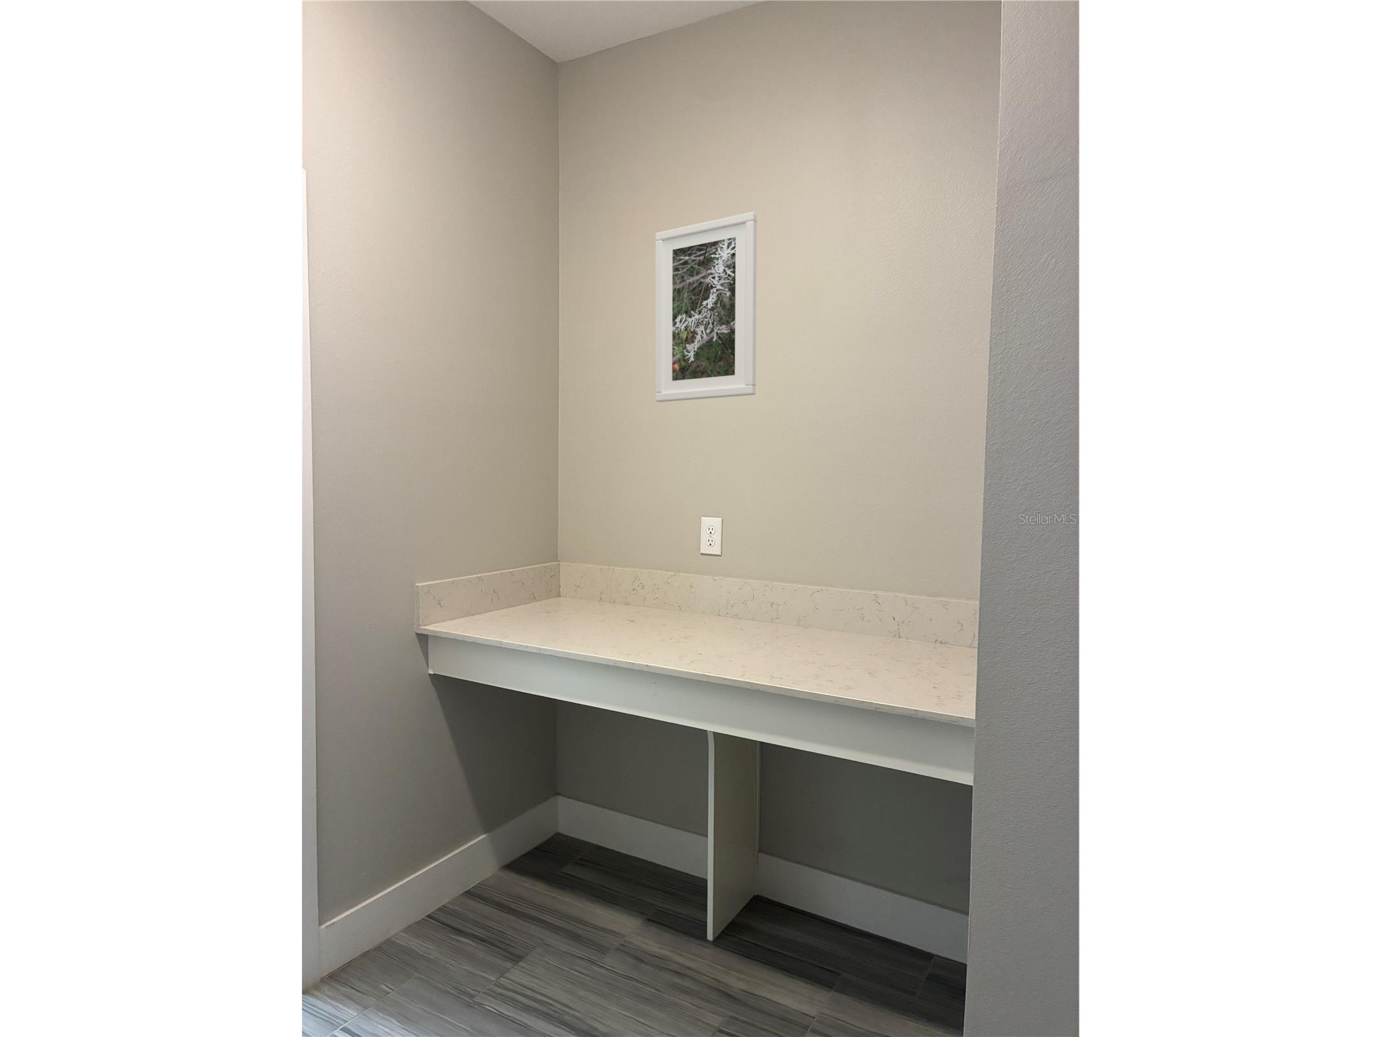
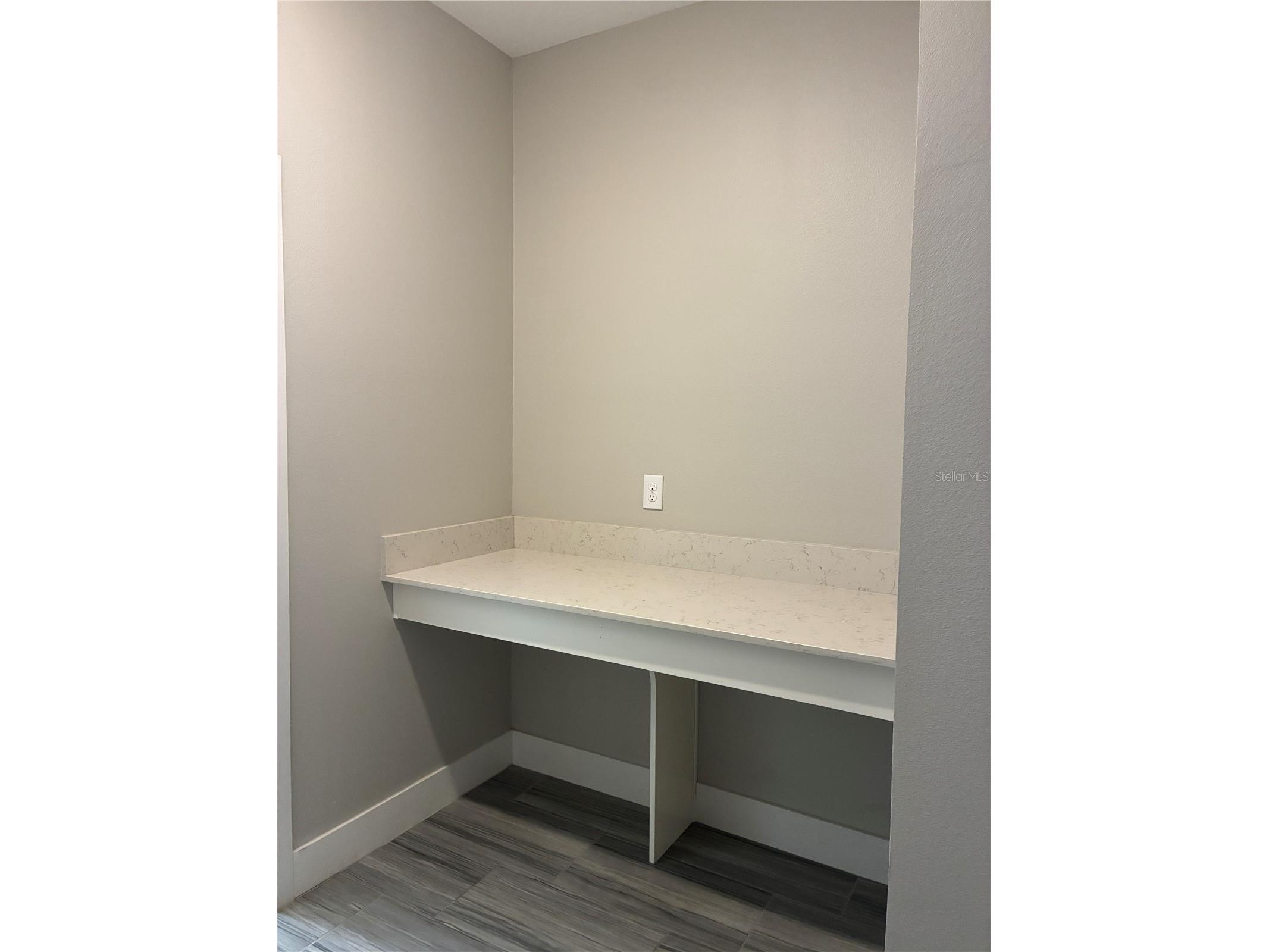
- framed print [655,211,757,402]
